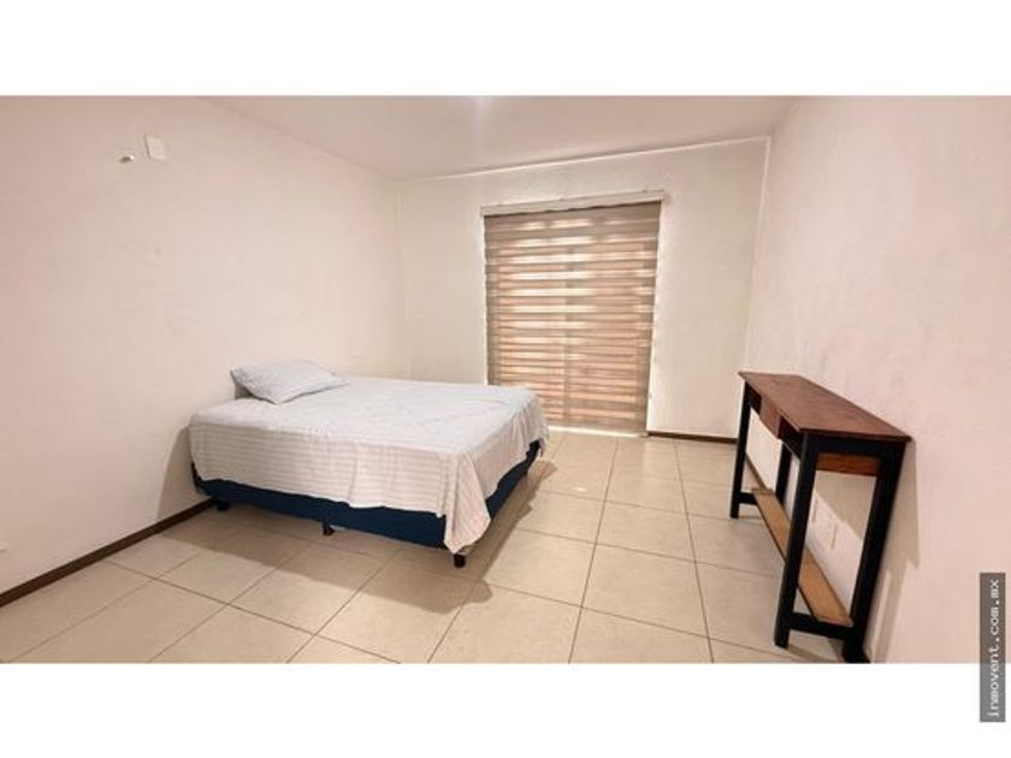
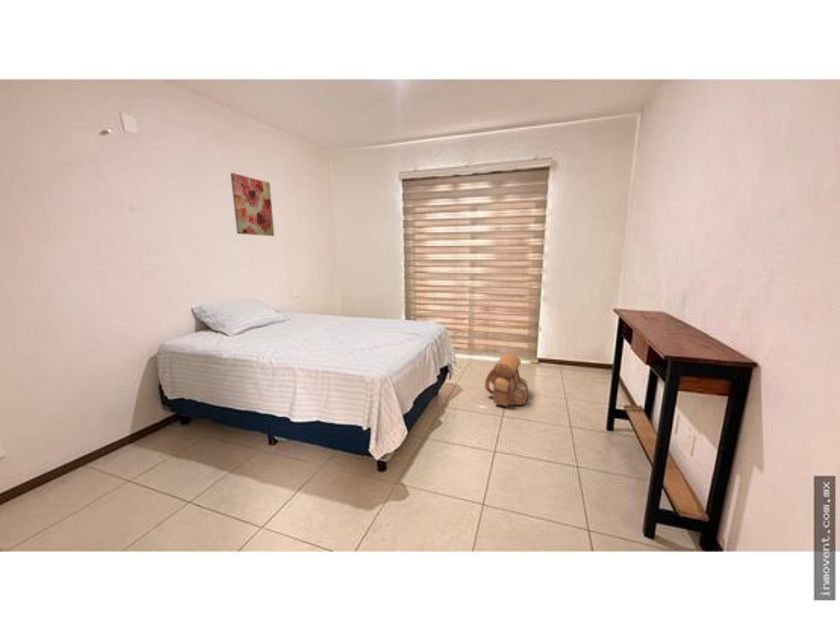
+ backpack [484,352,529,407]
+ wall art [230,172,275,237]
